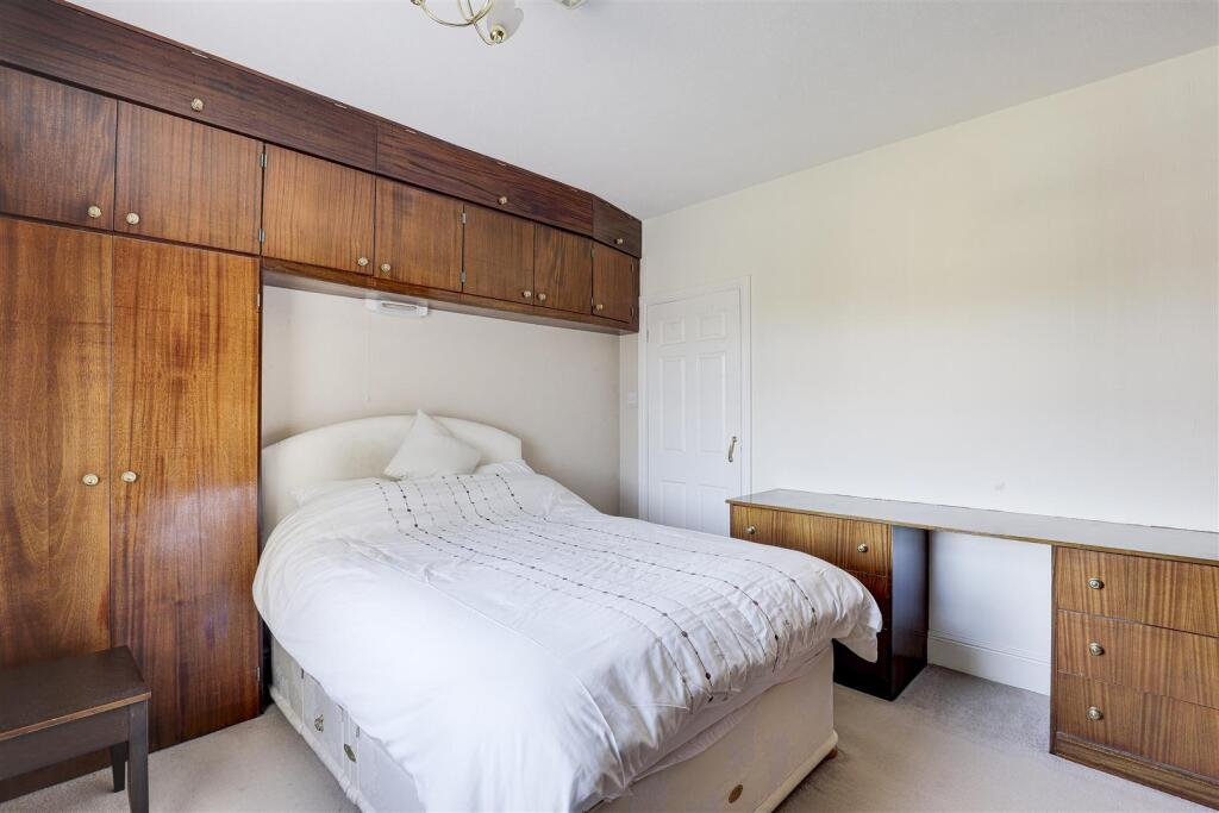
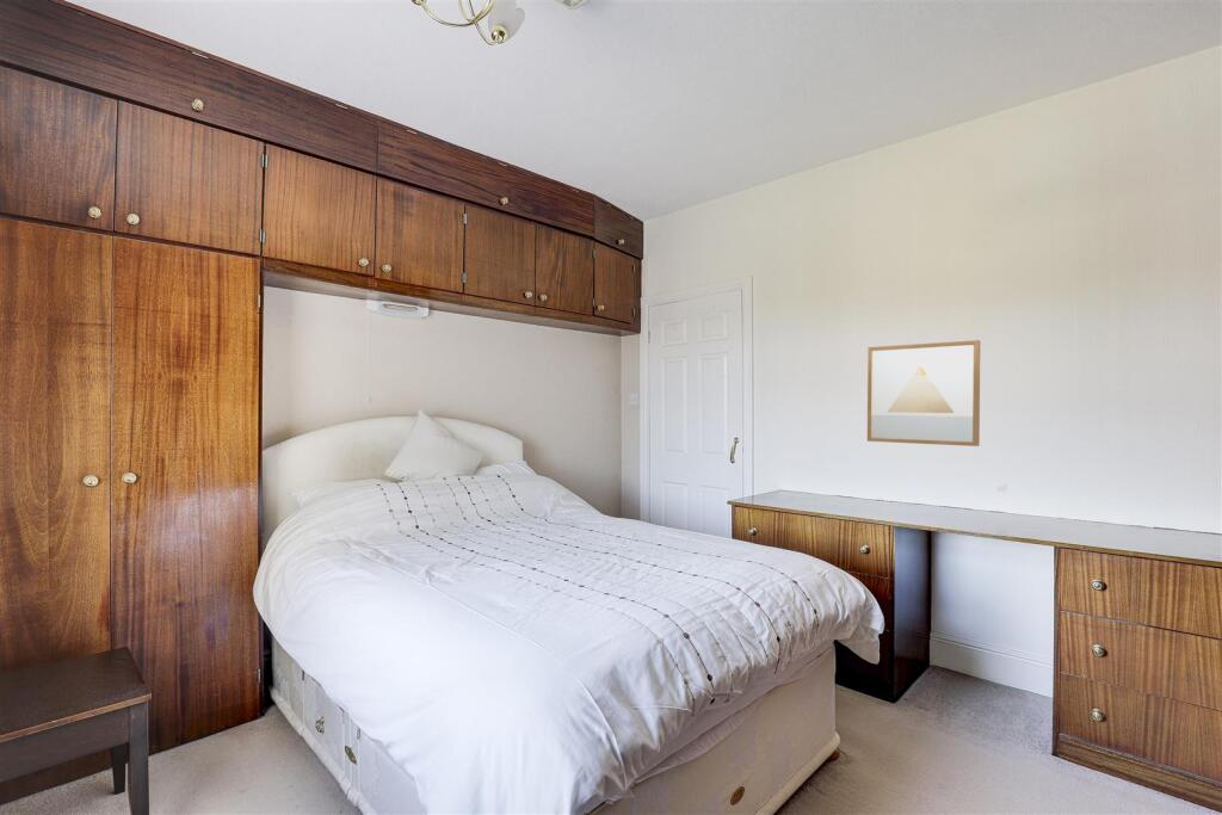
+ wall art [866,339,981,447]
